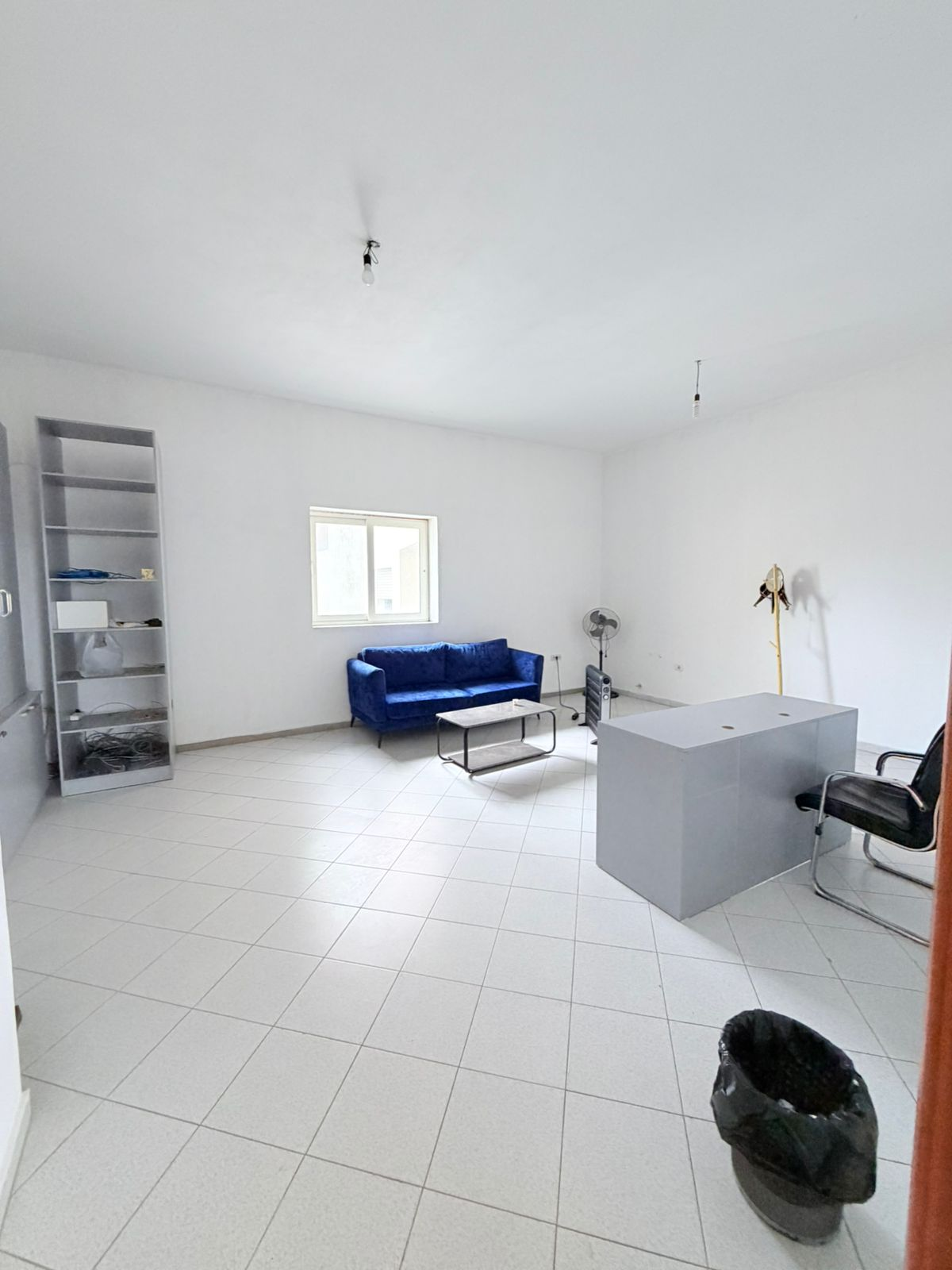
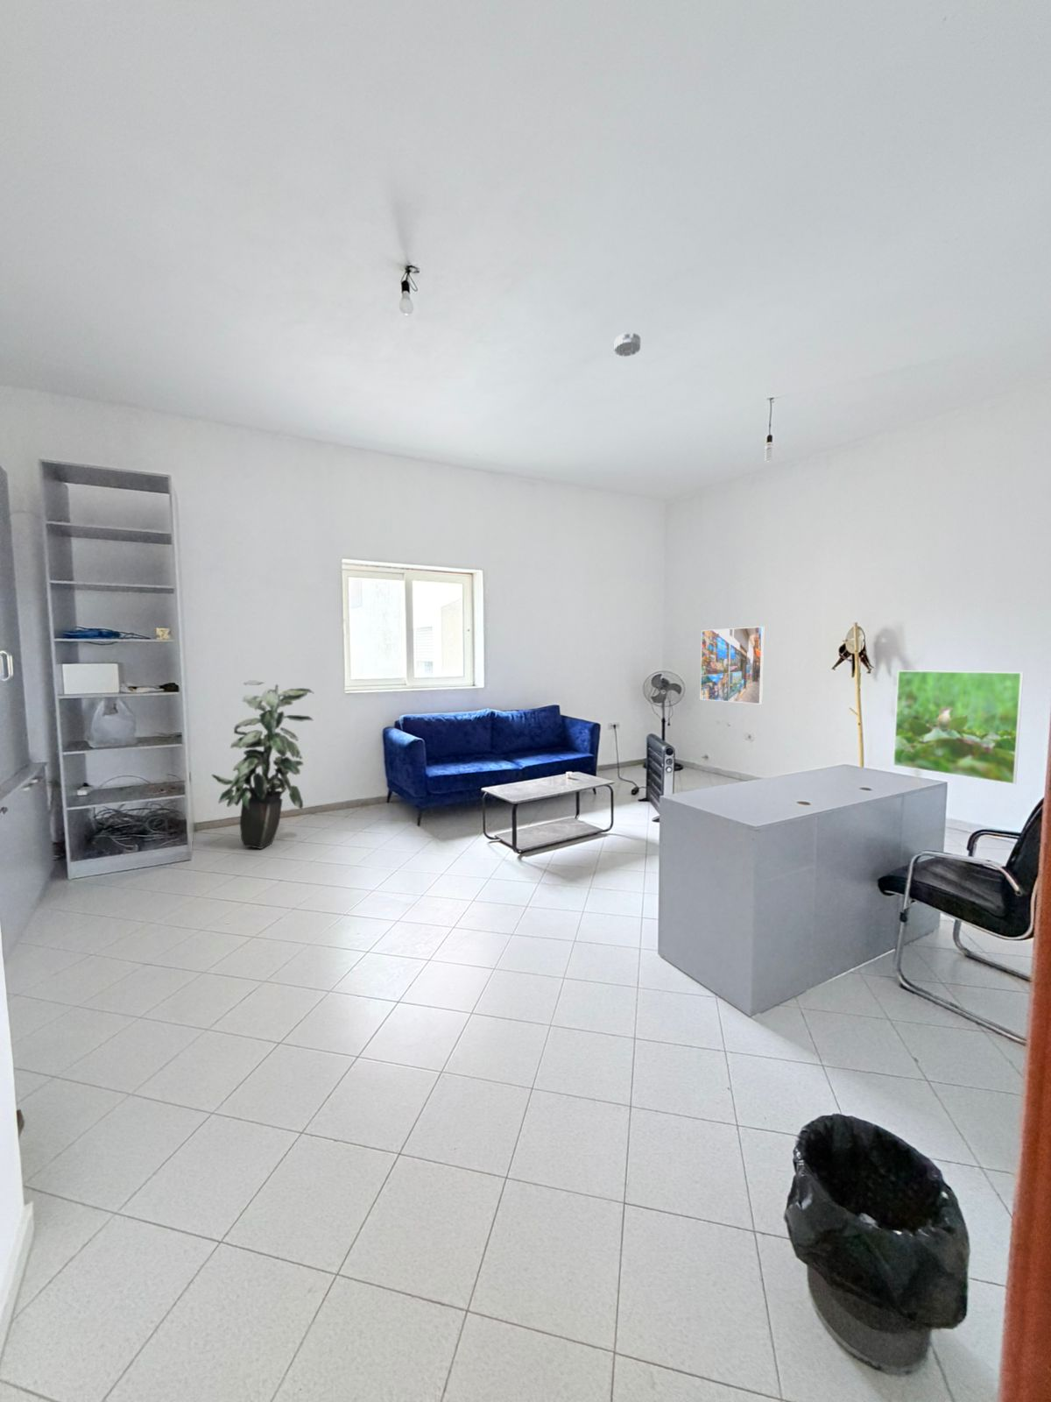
+ smoke detector [614,331,641,358]
+ indoor plant [210,679,316,850]
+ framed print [700,626,765,705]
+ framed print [892,669,1025,785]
